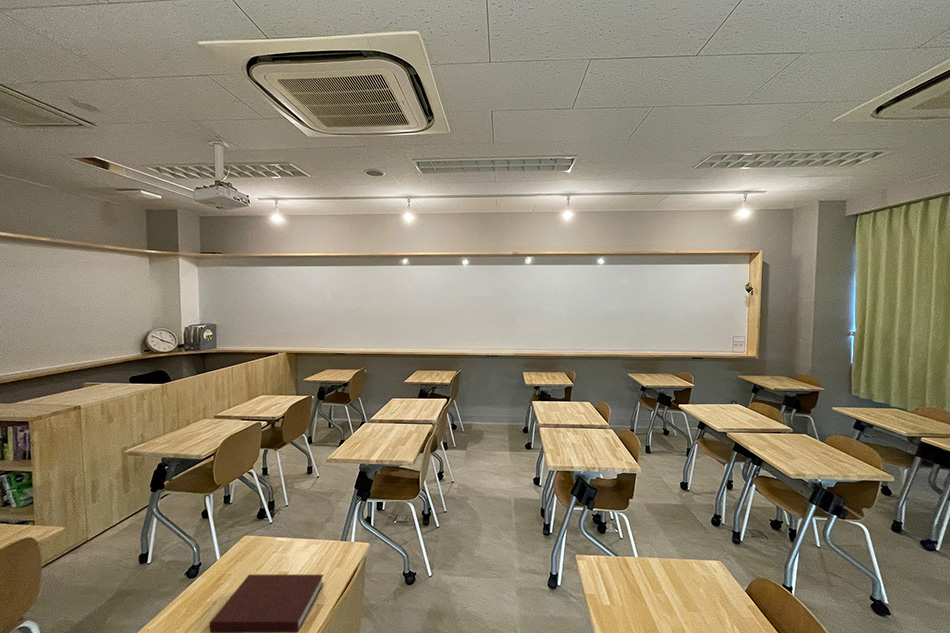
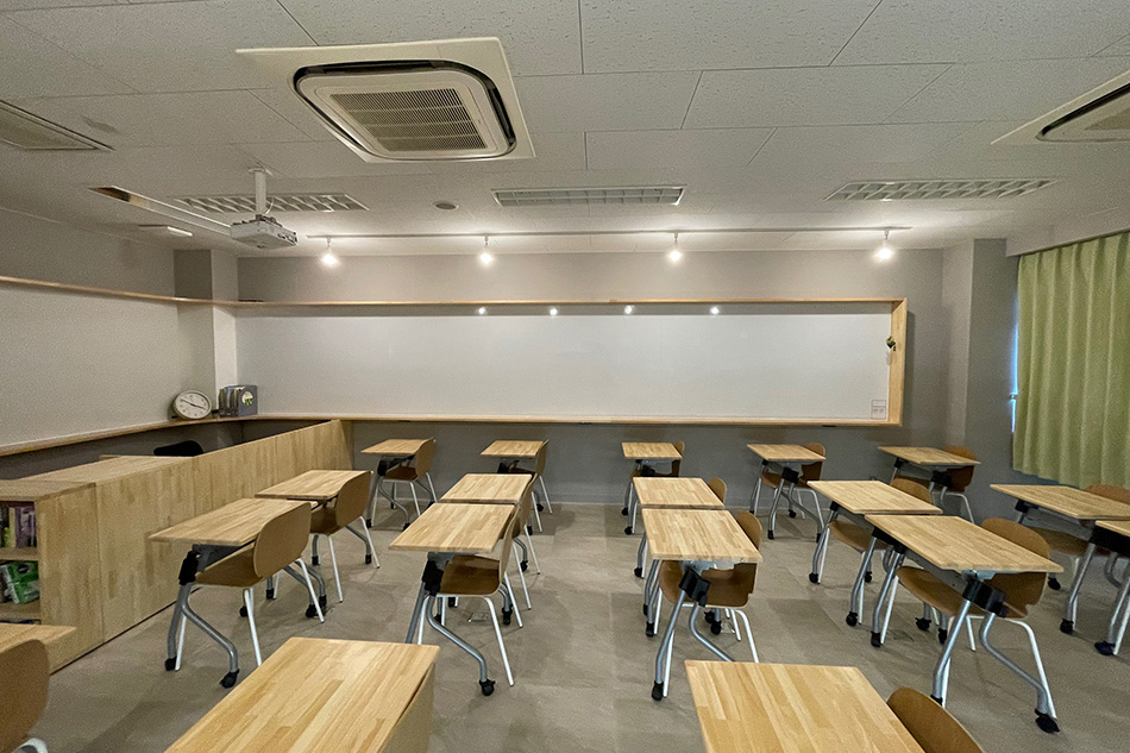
- notebook [209,574,325,633]
